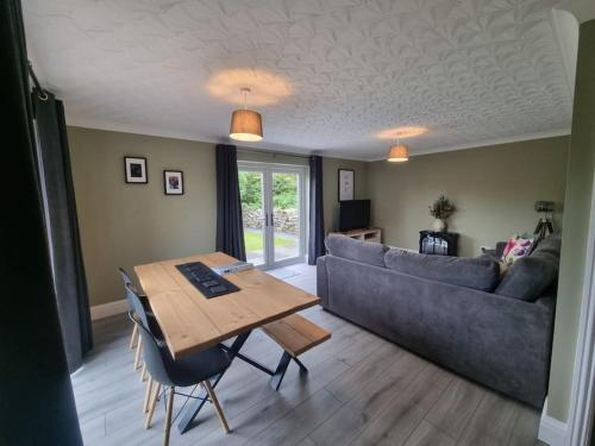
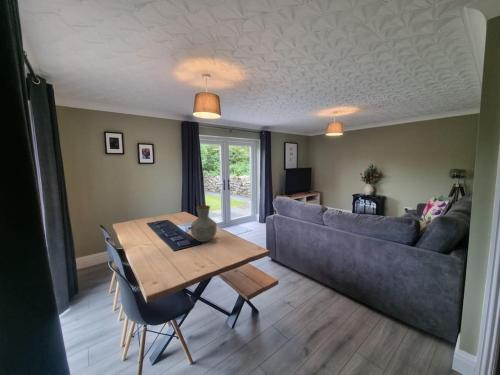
+ vase [190,204,218,243]
